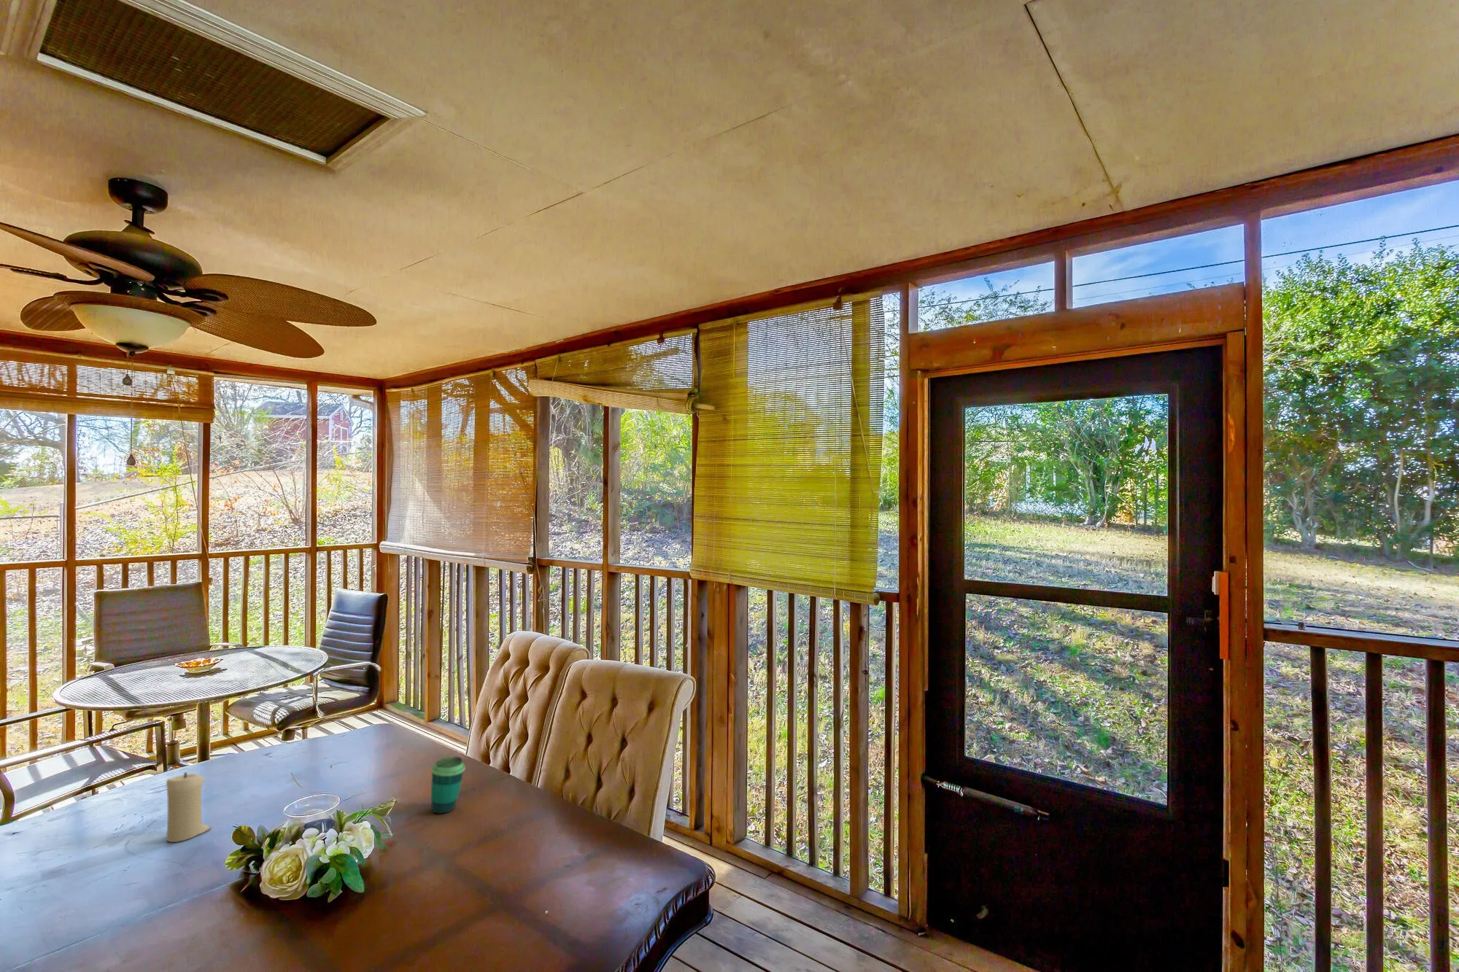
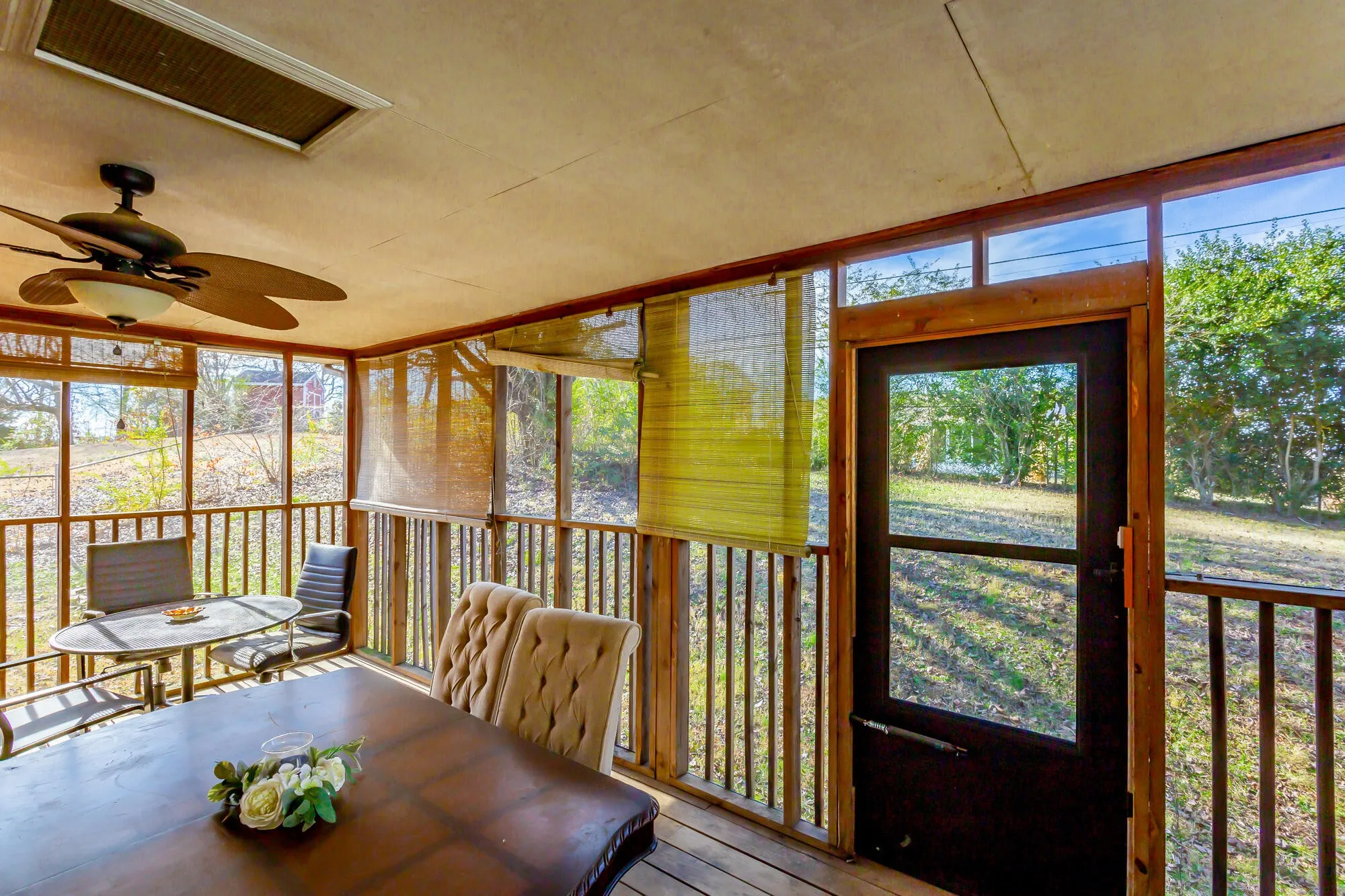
- candle [166,771,213,843]
- cup [431,755,466,815]
